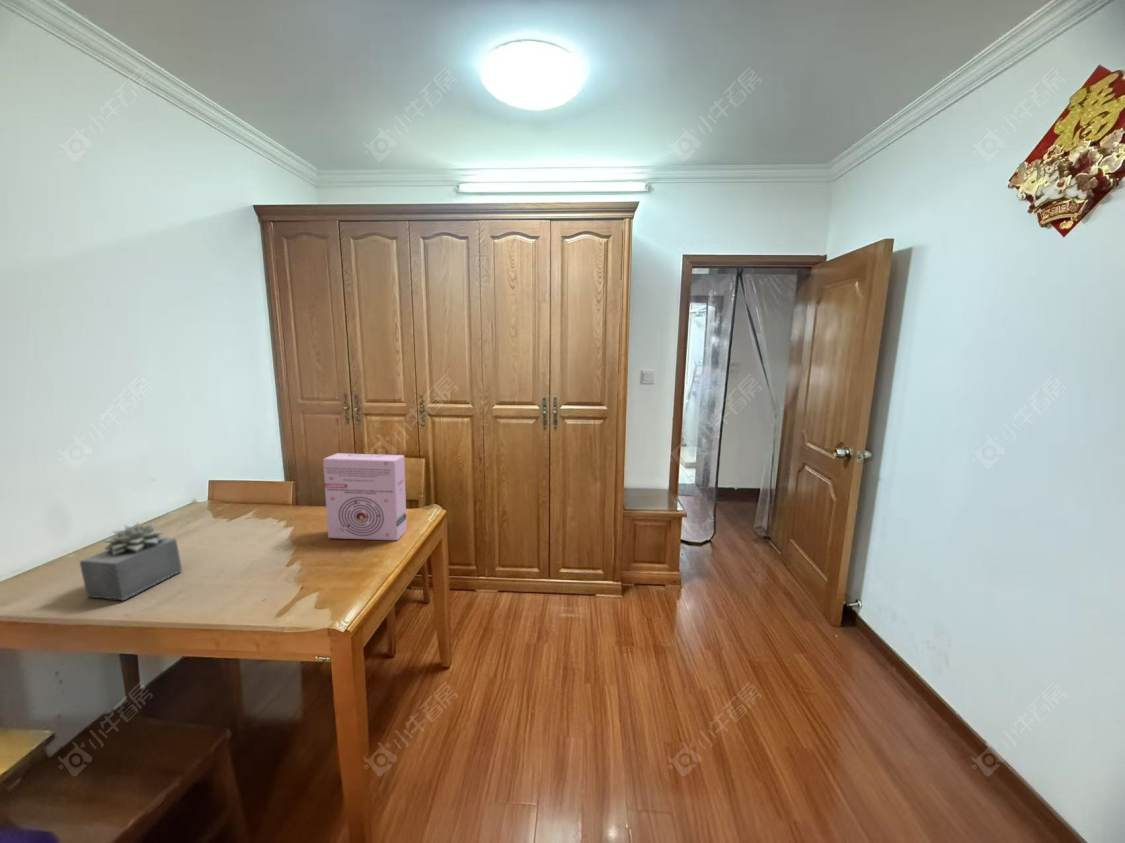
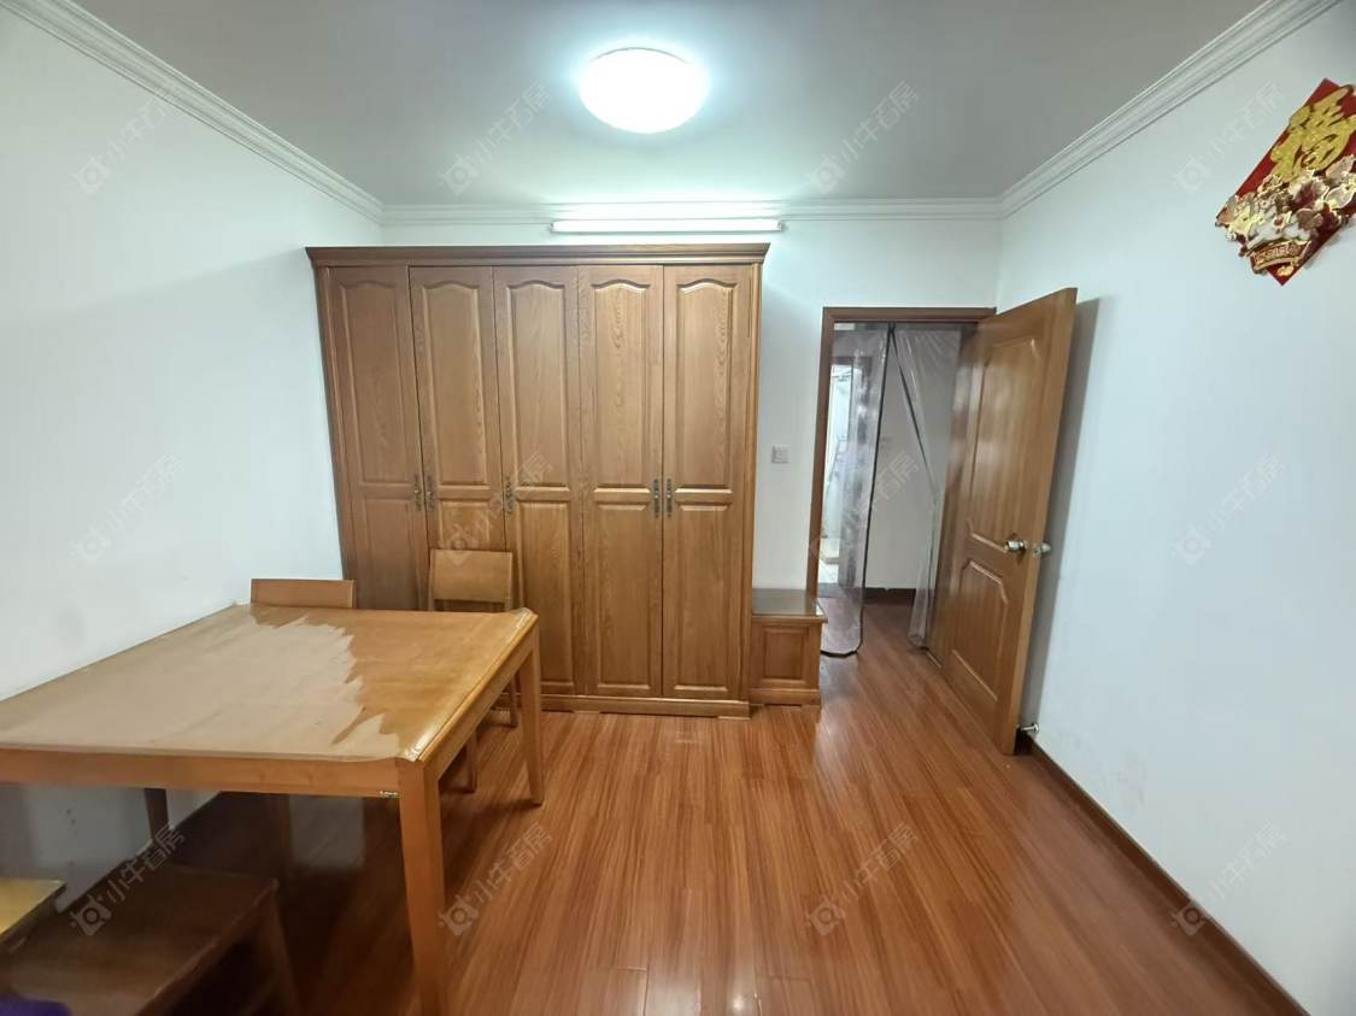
- succulent plant [79,521,184,601]
- cereal box [322,452,408,541]
